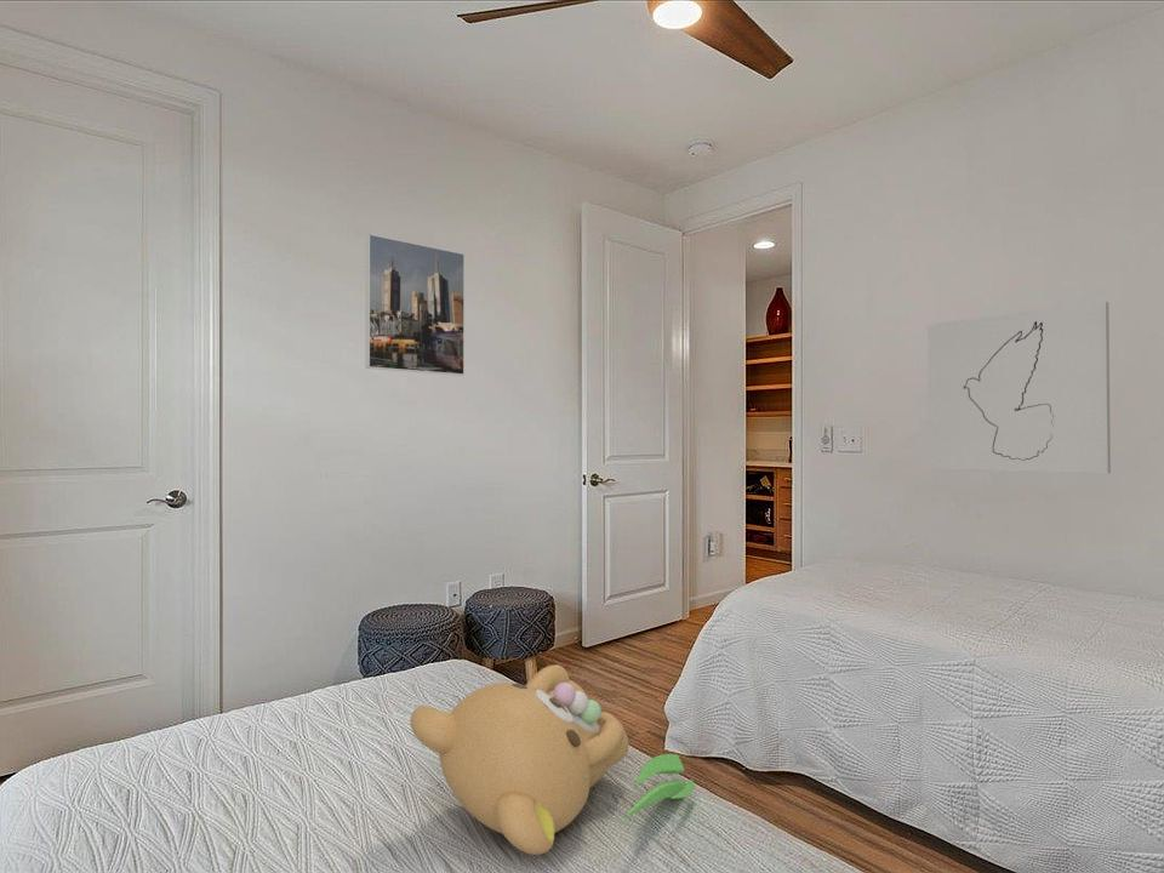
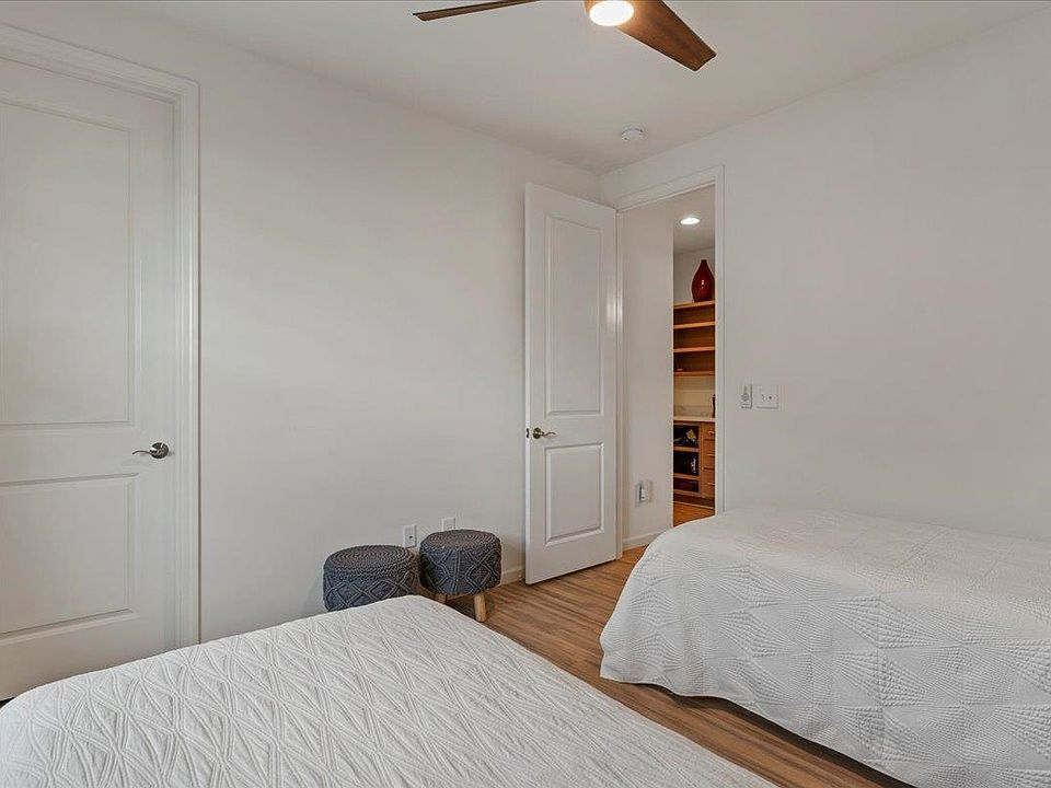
- teddy bear [409,663,696,856]
- wall art [926,301,1112,475]
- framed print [365,233,466,377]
